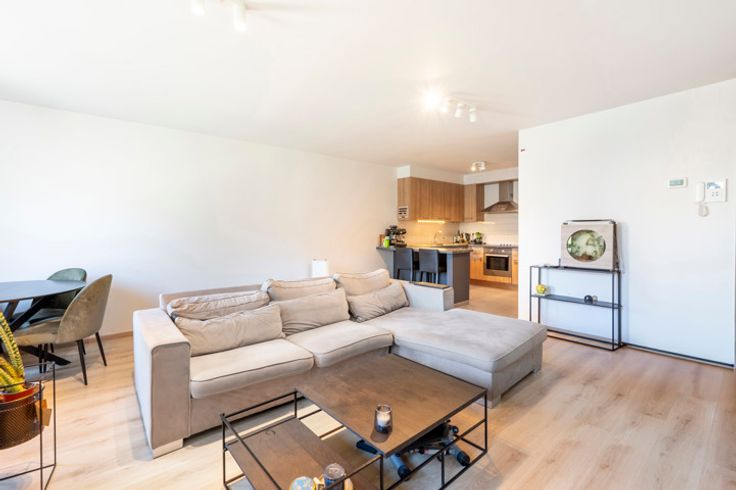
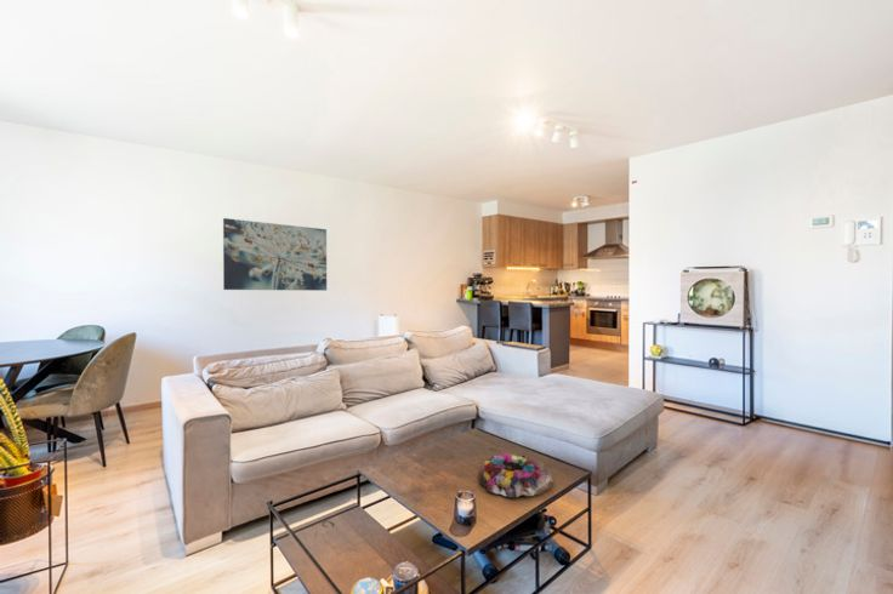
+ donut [477,452,554,499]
+ wall art [222,217,328,292]
